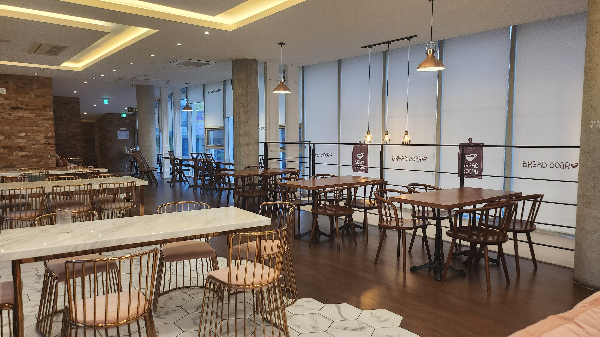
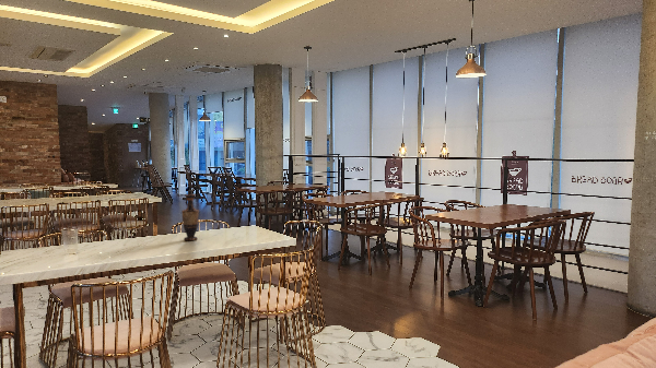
+ vase [180,193,200,241]
